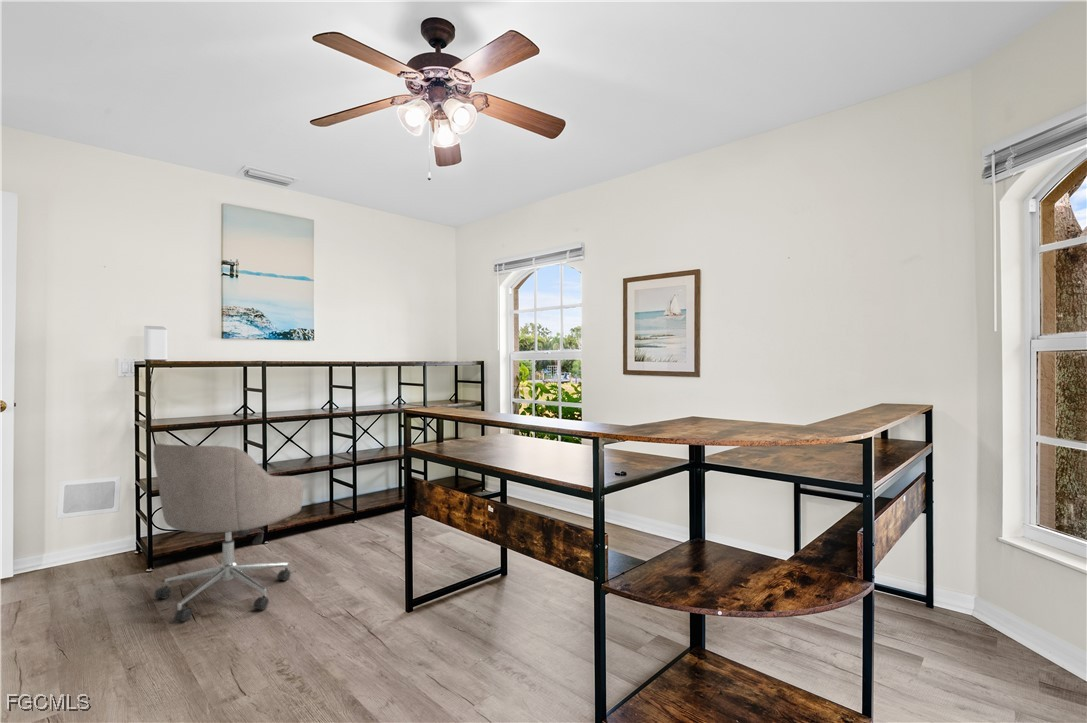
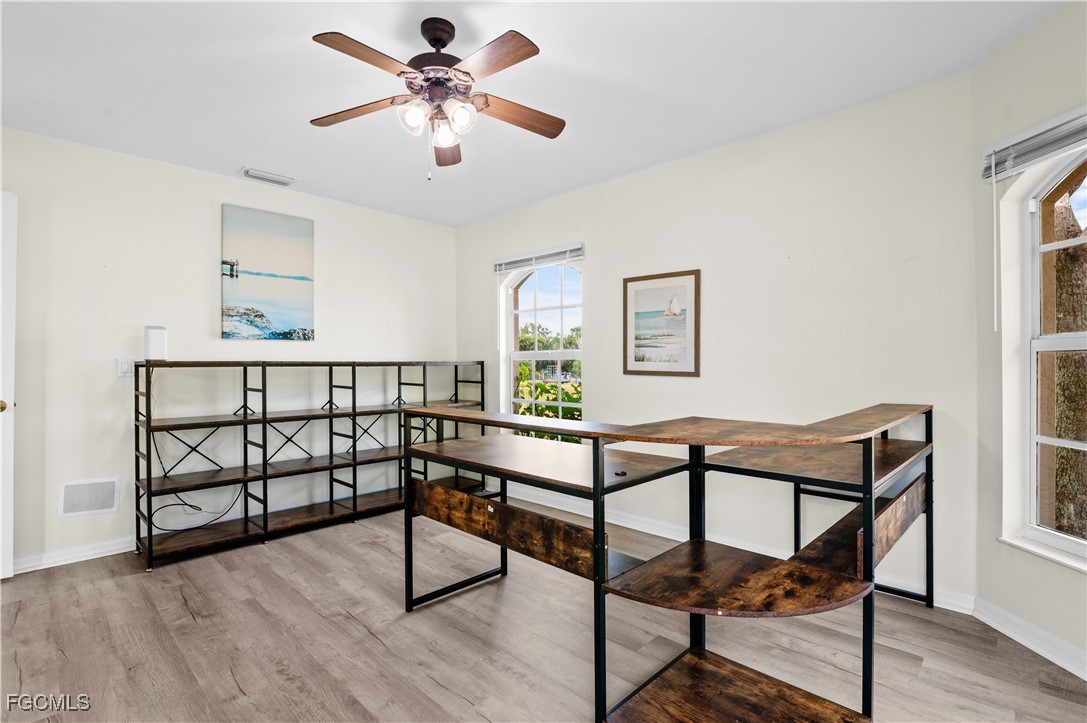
- chair [152,443,304,622]
